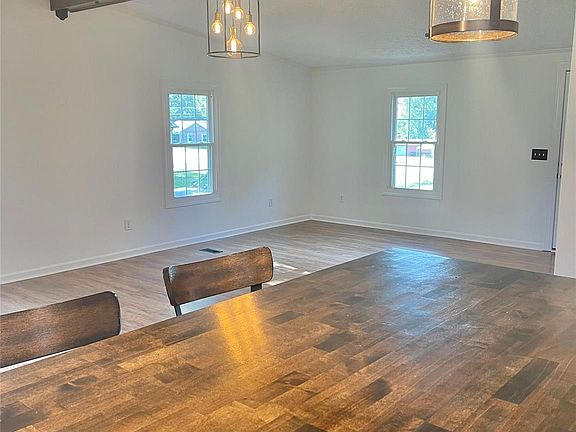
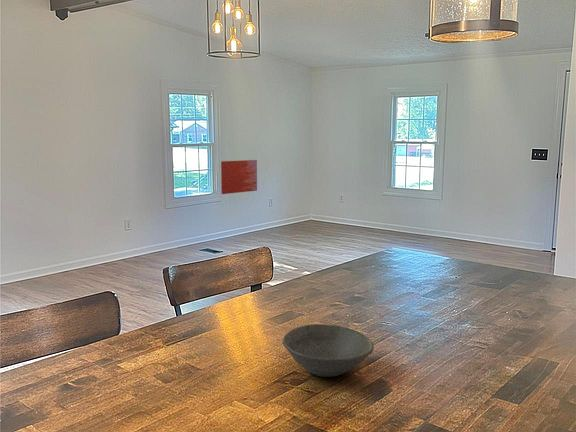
+ wall art [220,159,258,195]
+ bowl [281,323,375,378]
